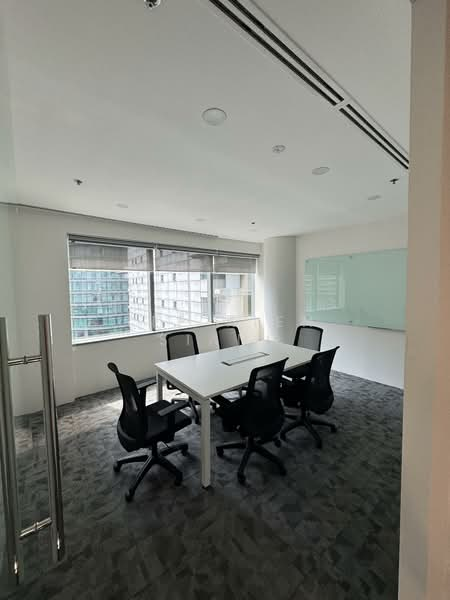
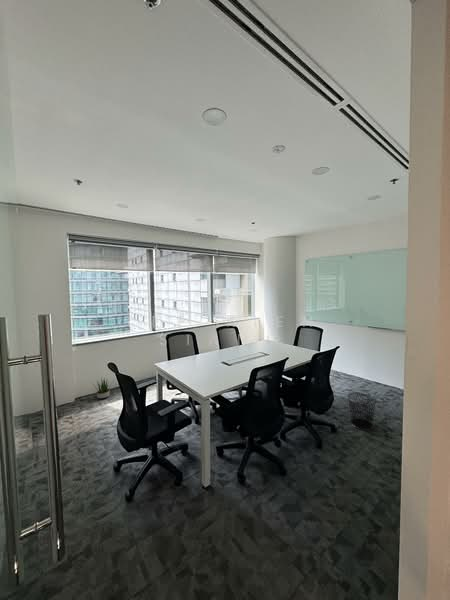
+ potted plant [91,376,115,400]
+ waste bin [347,392,378,432]
